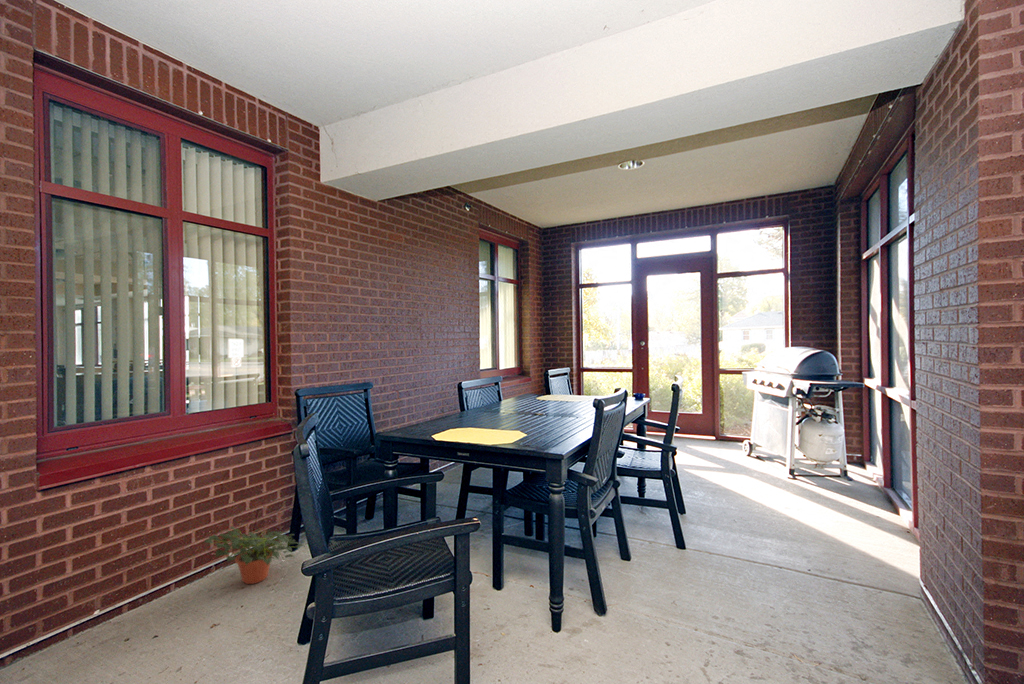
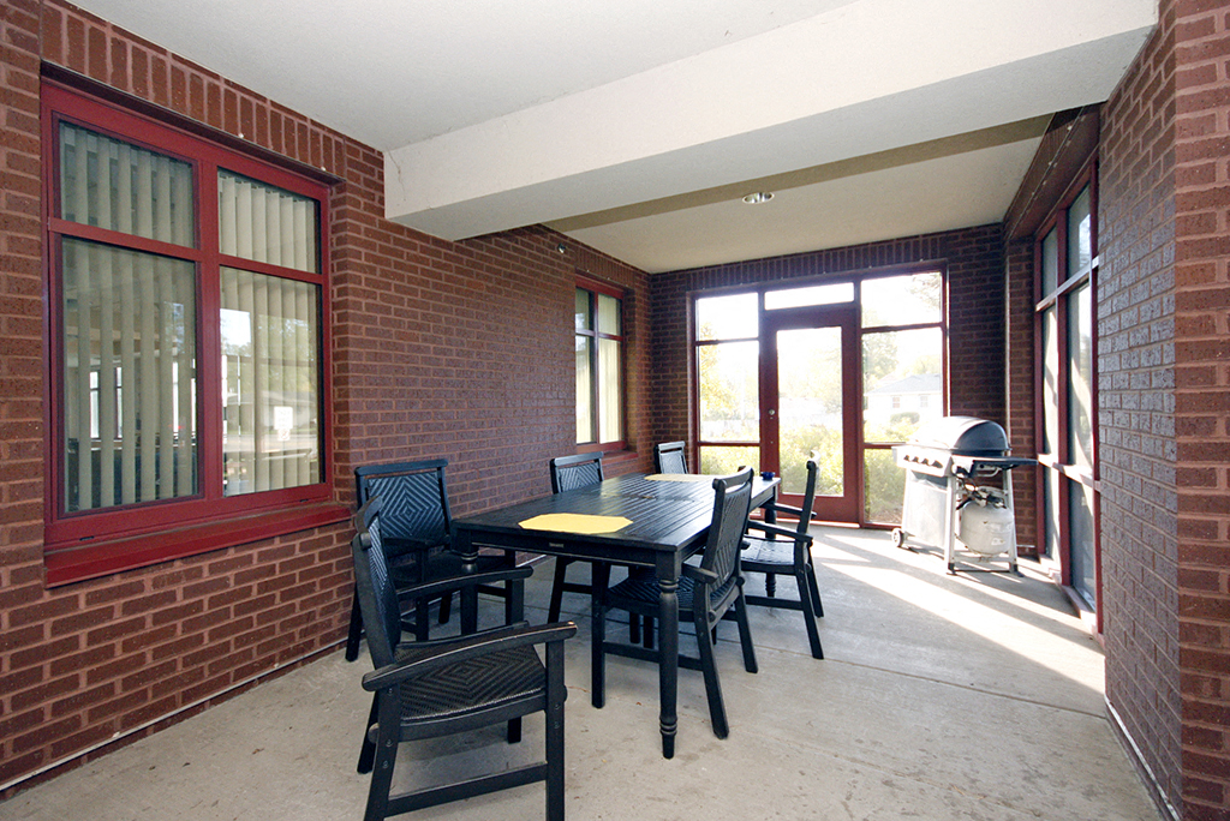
- potted plant [203,526,305,585]
